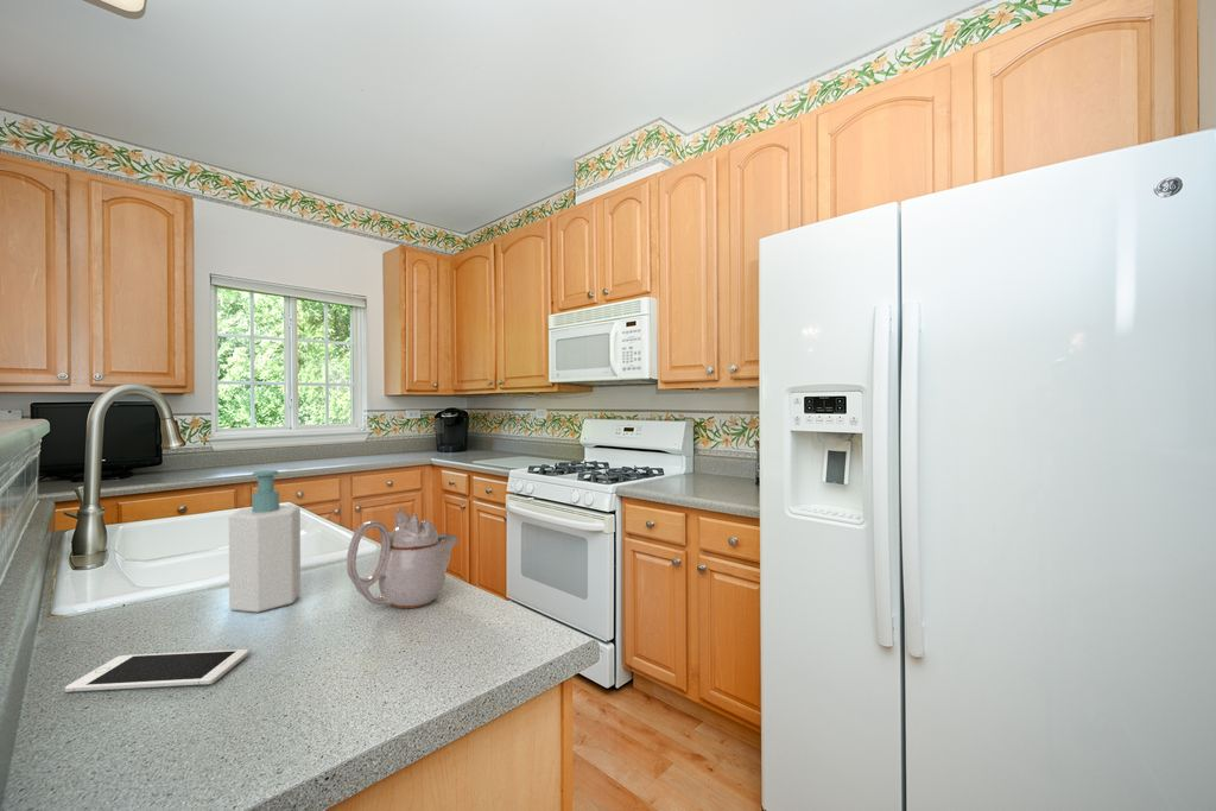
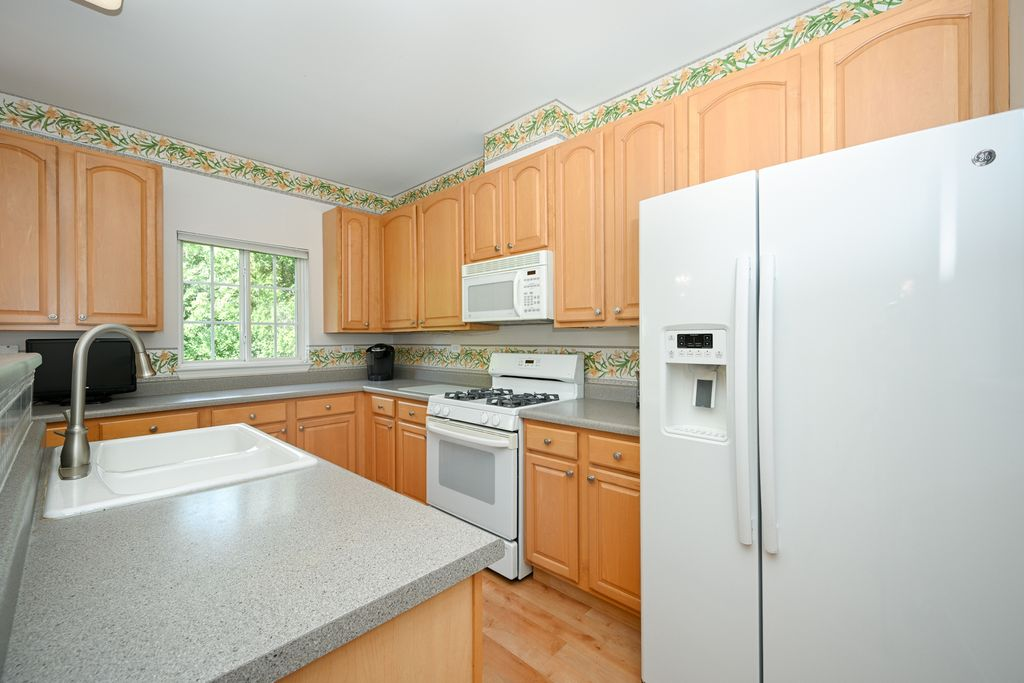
- cell phone [64,648,249,693]
- teapot [346,508,460,609]
- soap bottle [228,469,302,614]
